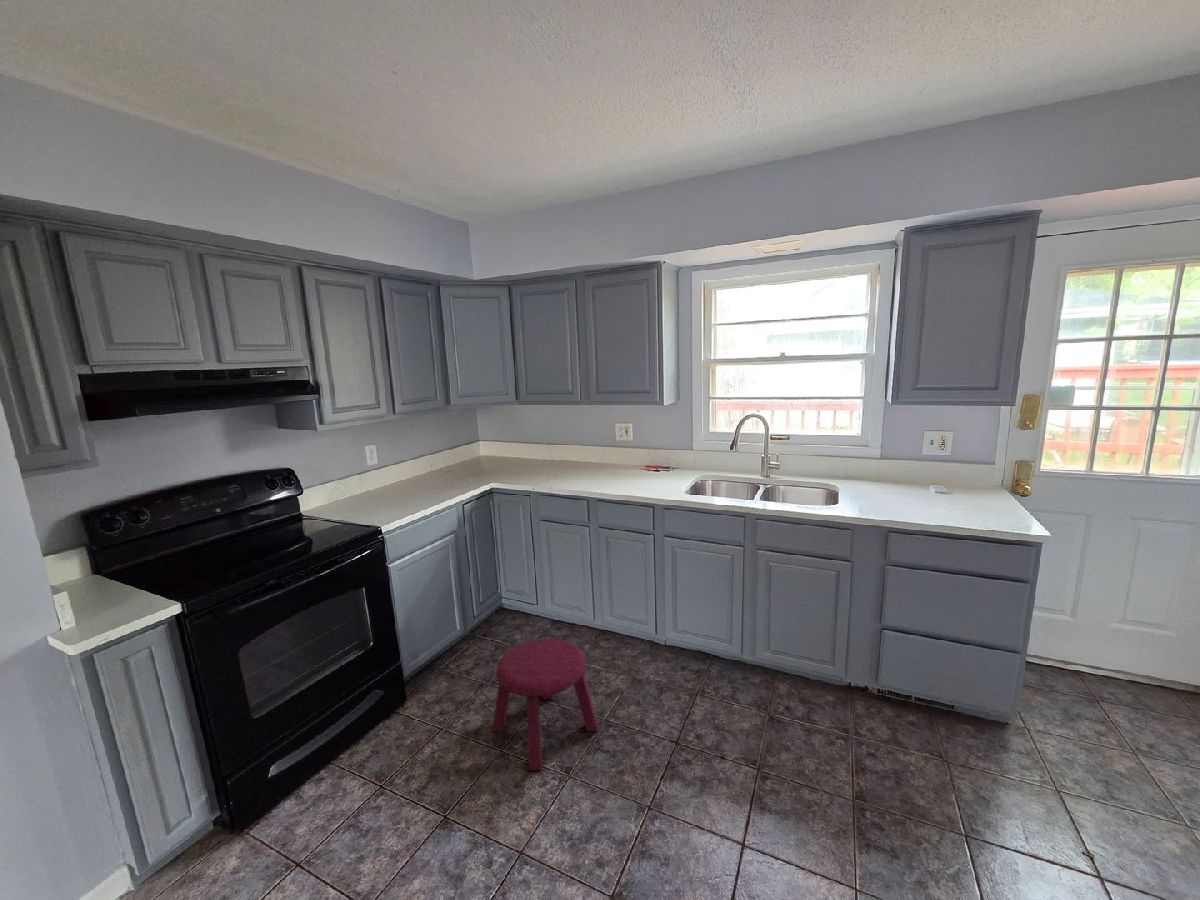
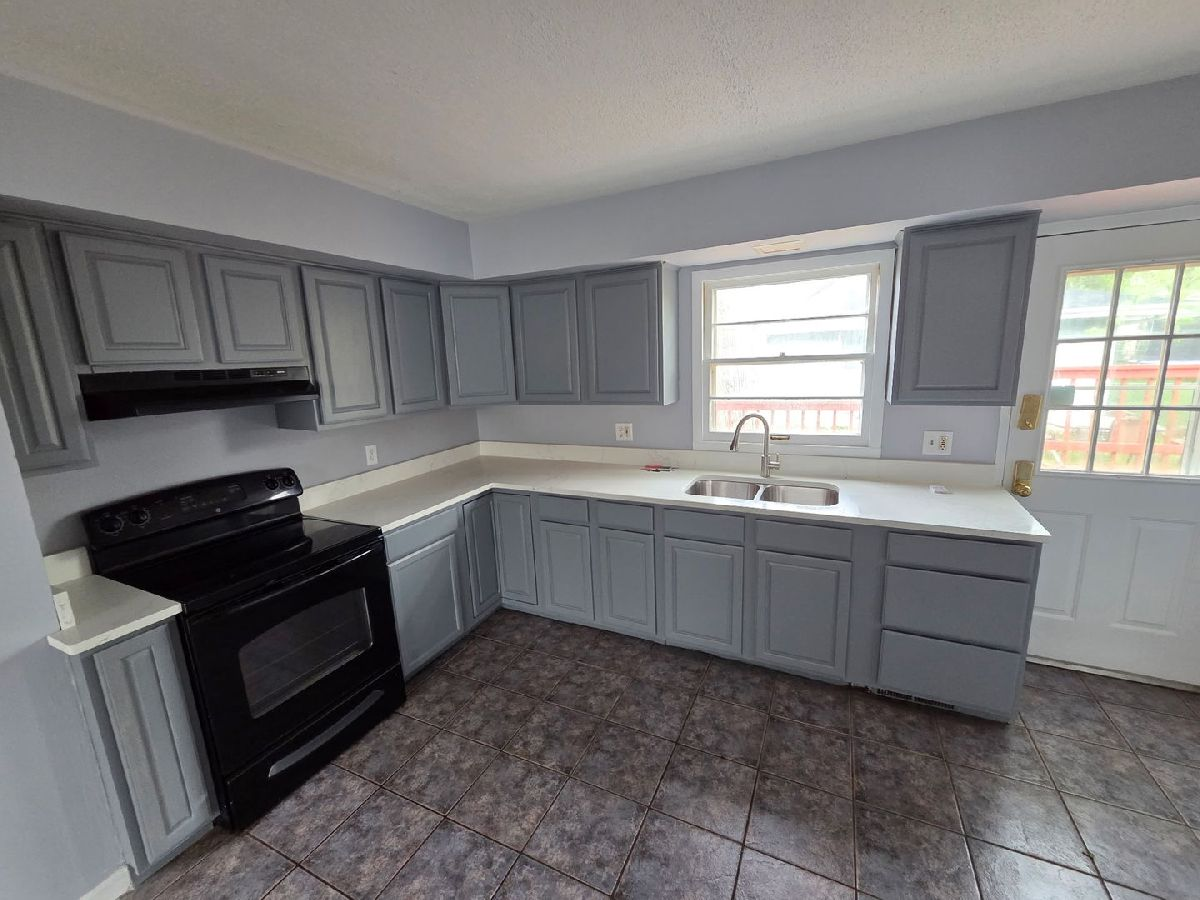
- stool [491,637,599,771]
